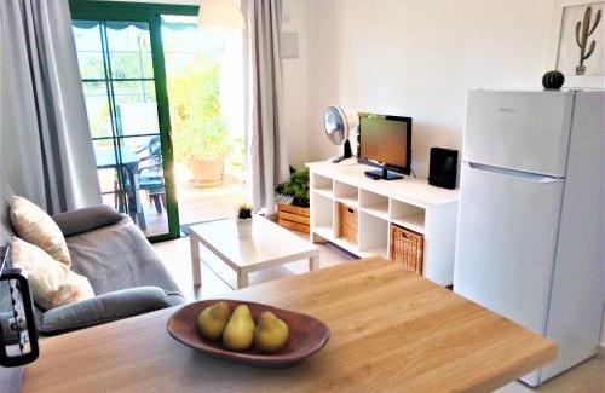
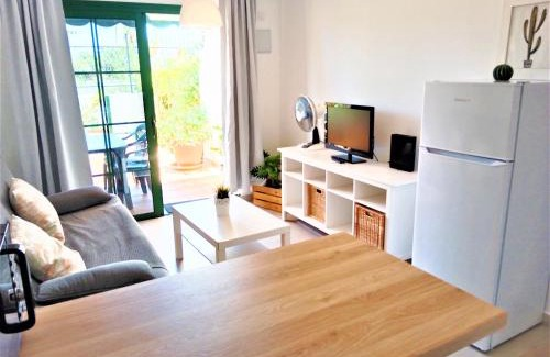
- fruit bowl [166,297,332,370]
